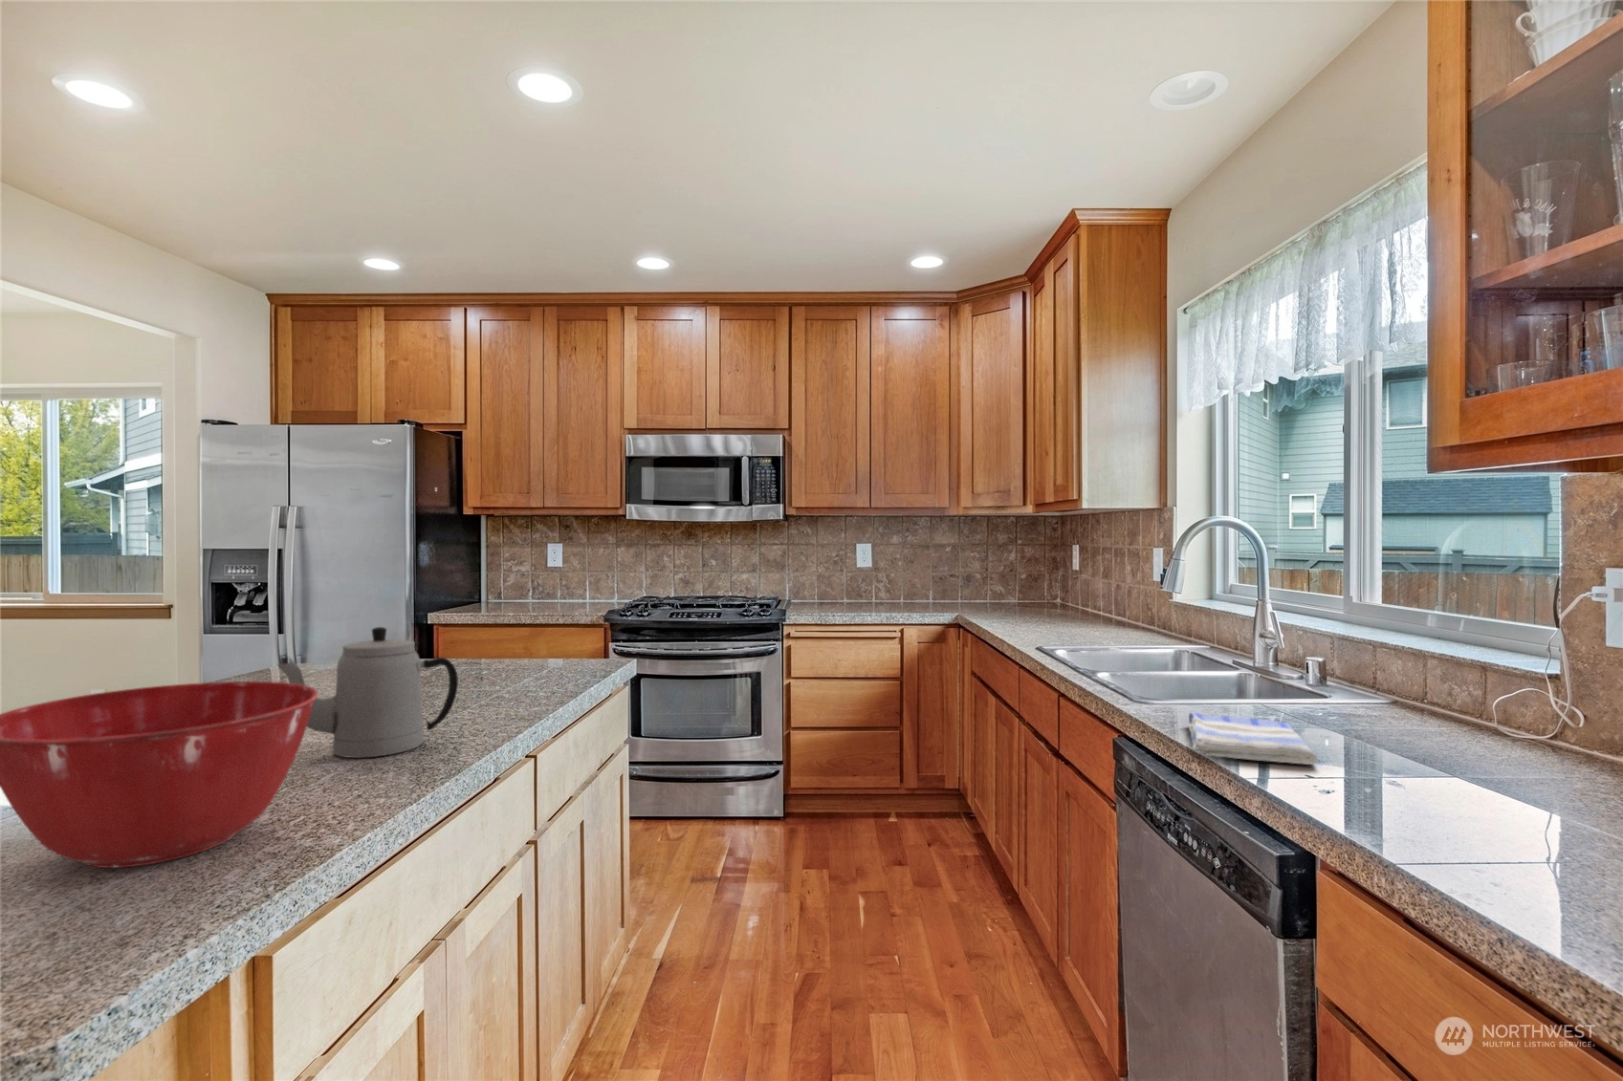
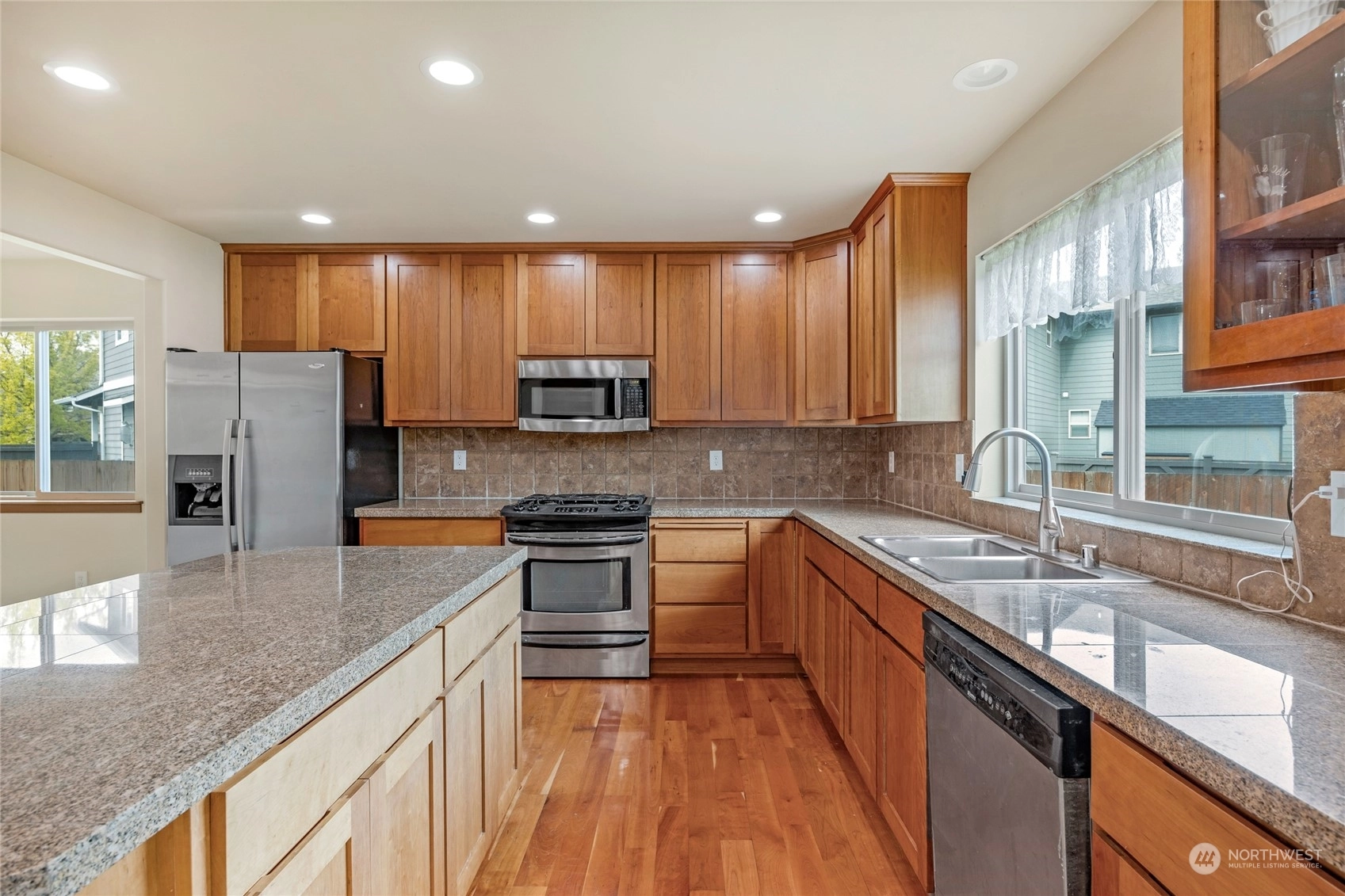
- dish towel [1187,712,1318,766]
- mixing bowl [0,680,320,869]
- teapot [276,626,459,759]
